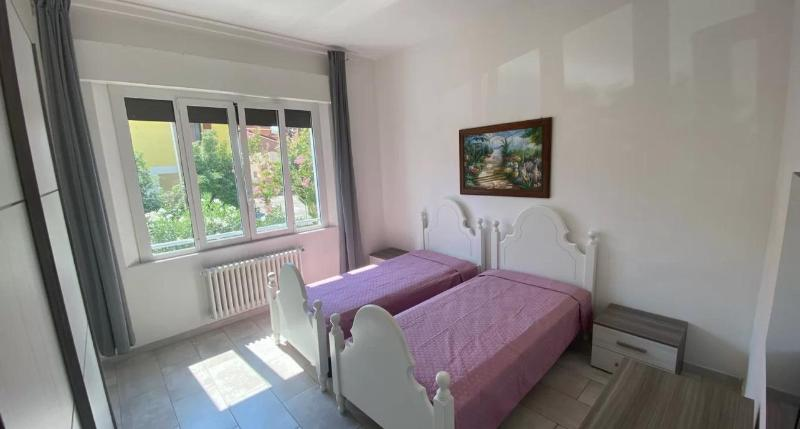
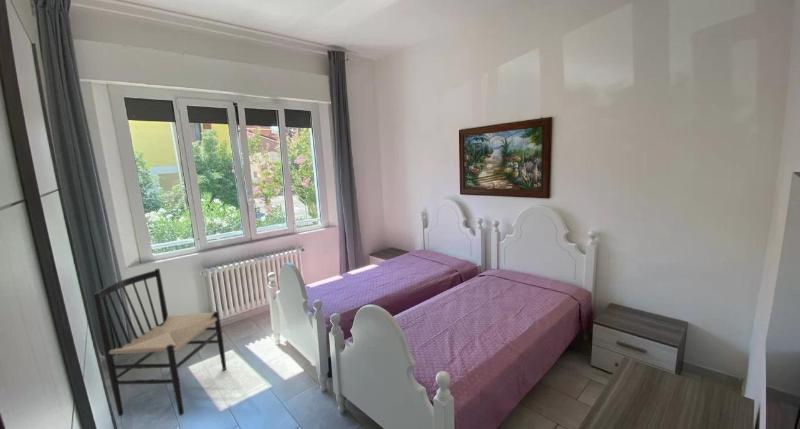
+ chair [92,267,227,417]
